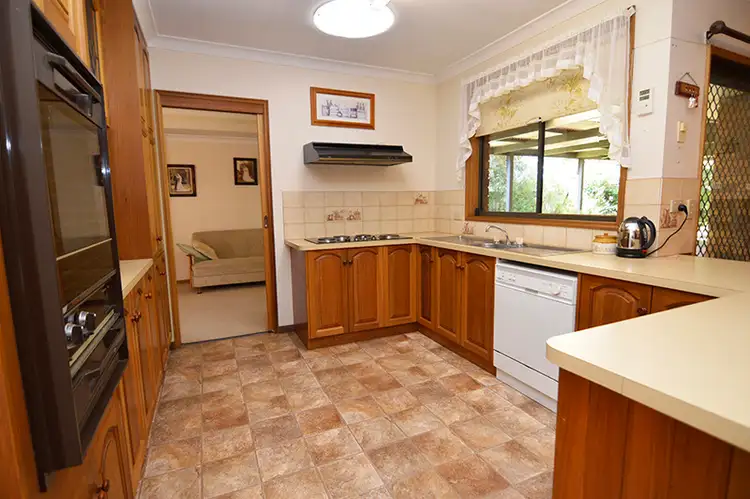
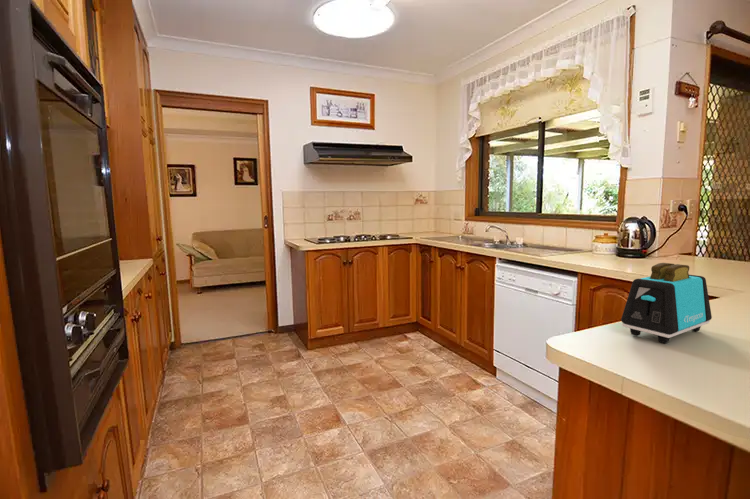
+ toaster [620,262,713,344]
